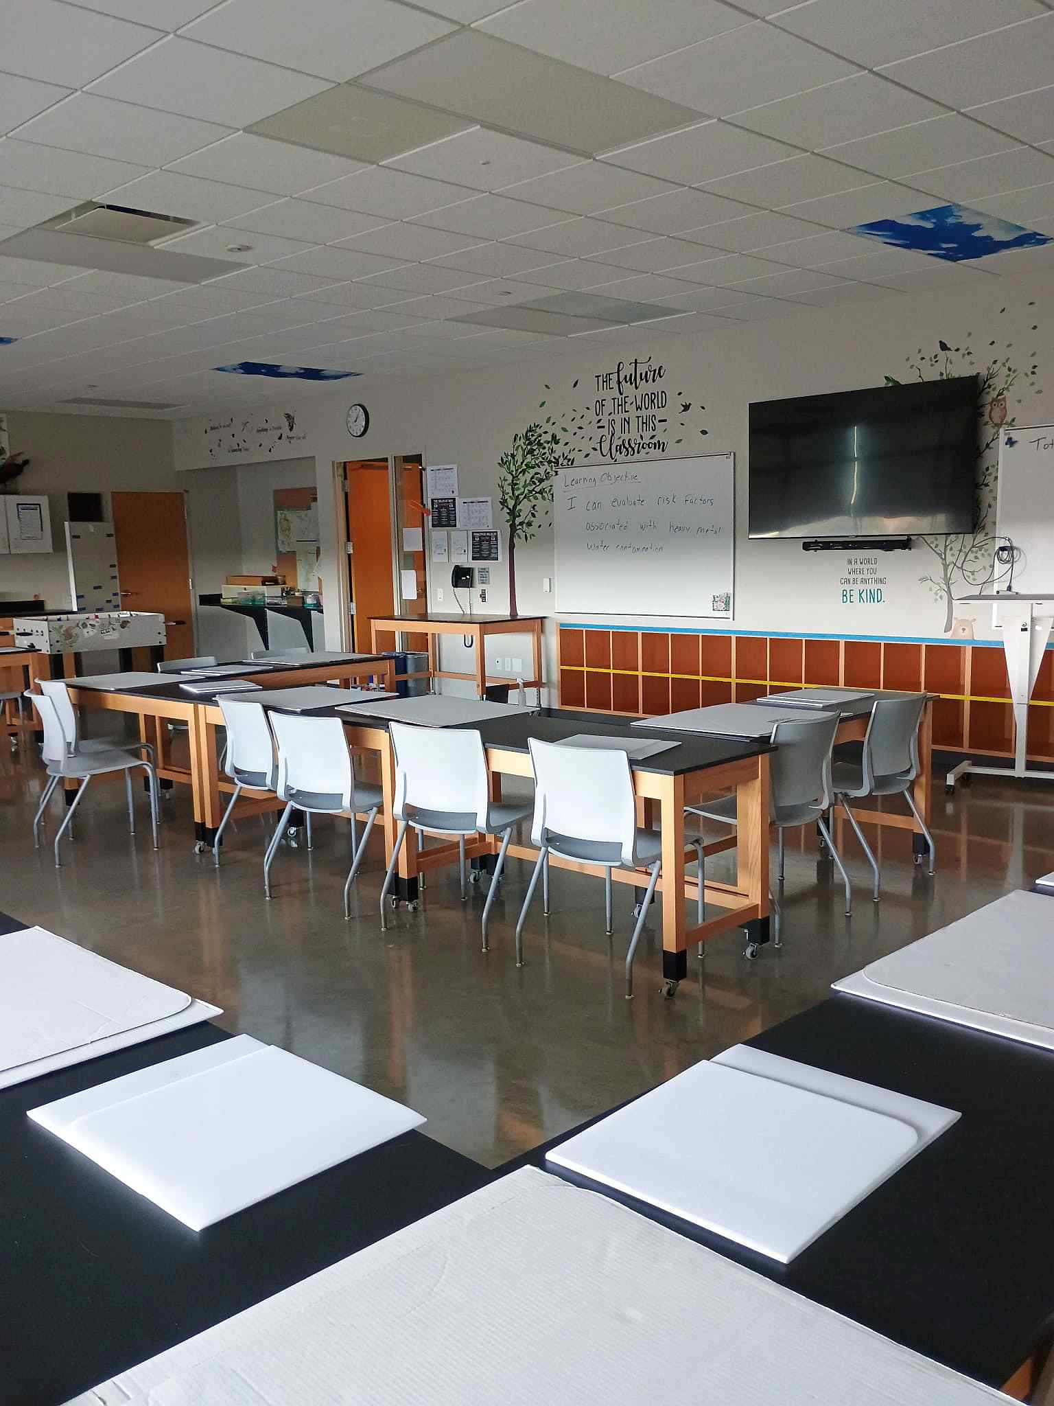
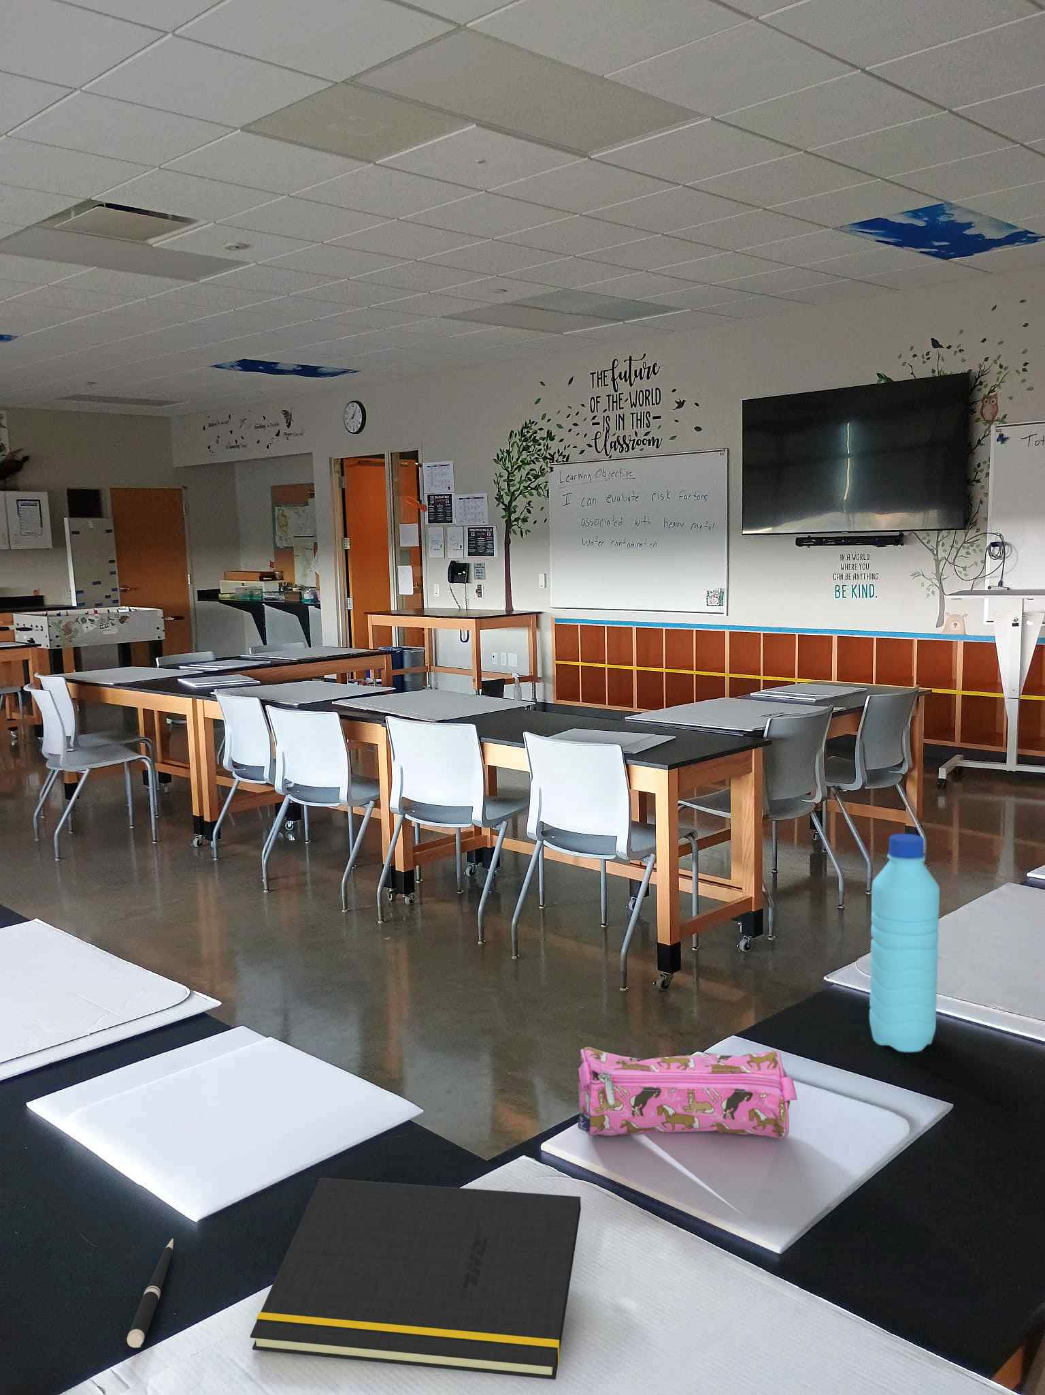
+ pencil case [577,1046,798,1139]
+ pen [126,1238,175,1349]
+ water bottle [868,833,941,1052]
+ notepad [249,1178,582,1381]
